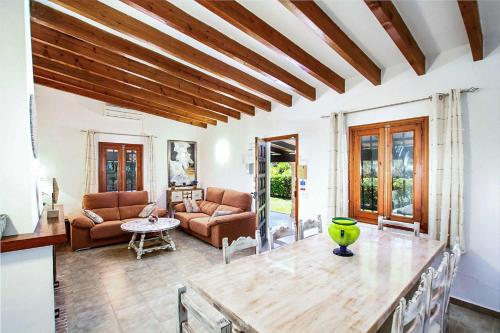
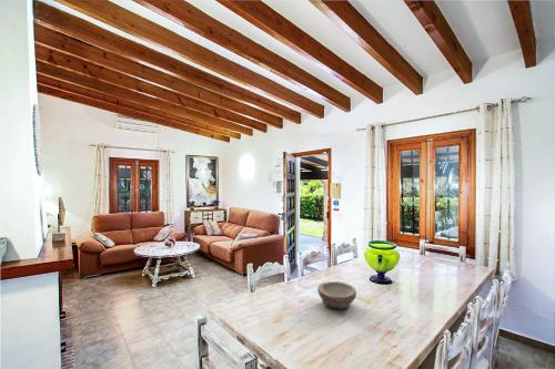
+ bowl [316,280,357,310]
